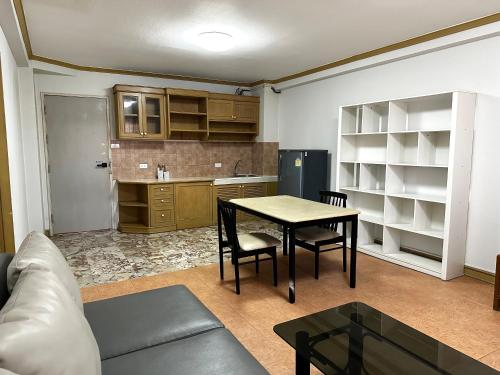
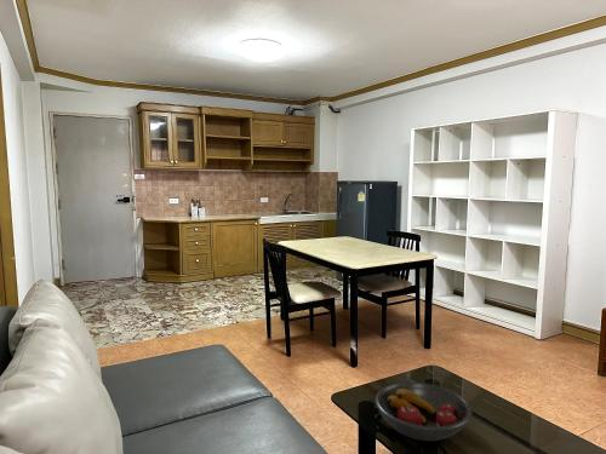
+ fruit bowl [373,381,473,442]
